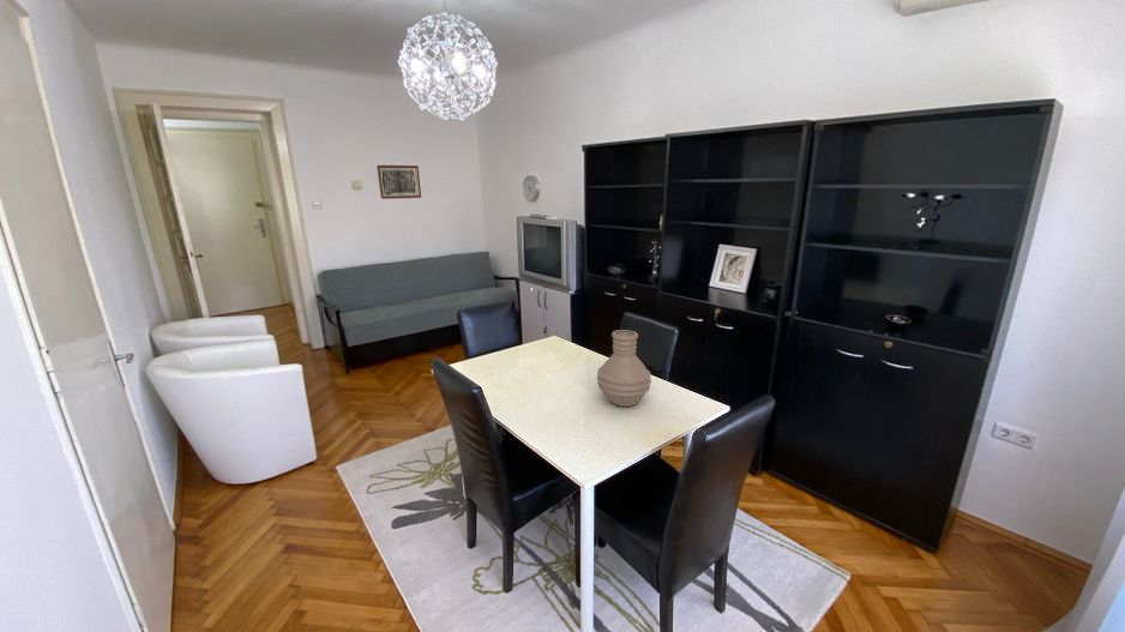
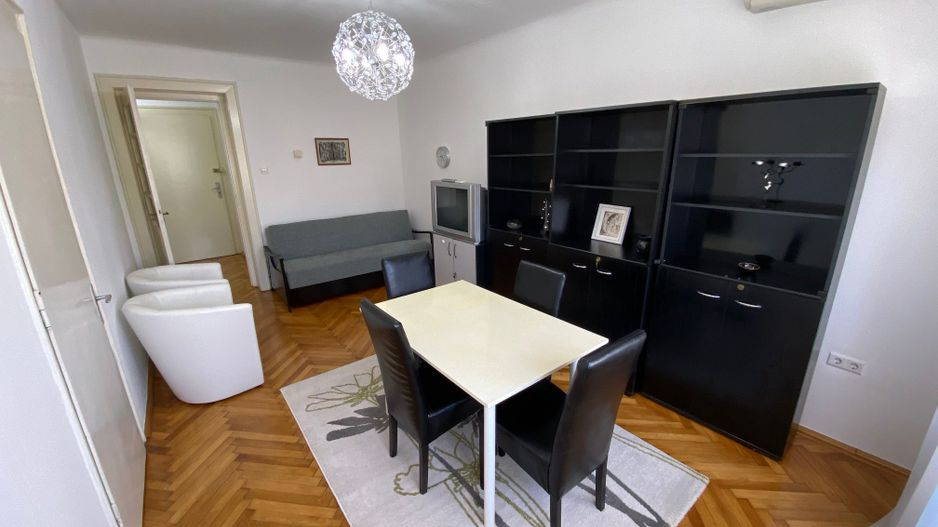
- vase [595,329,652,408]
